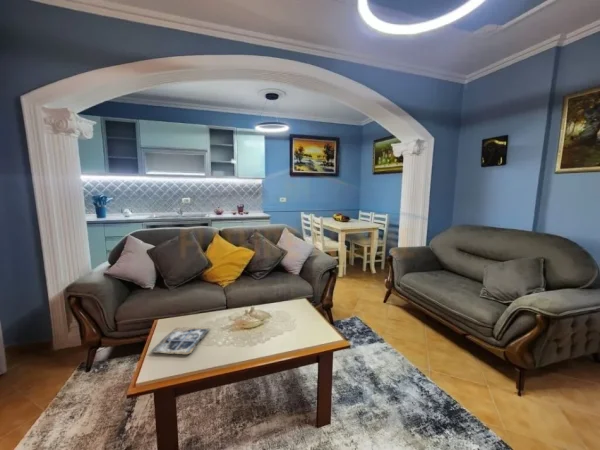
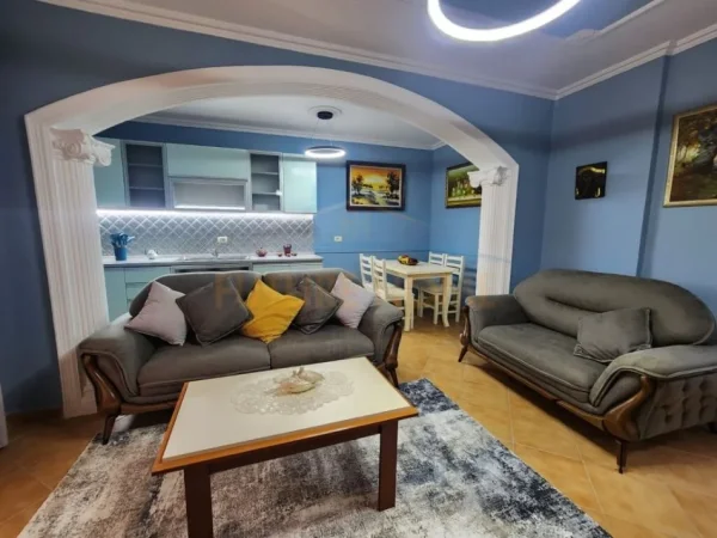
- magazine [149,326,211,355]
